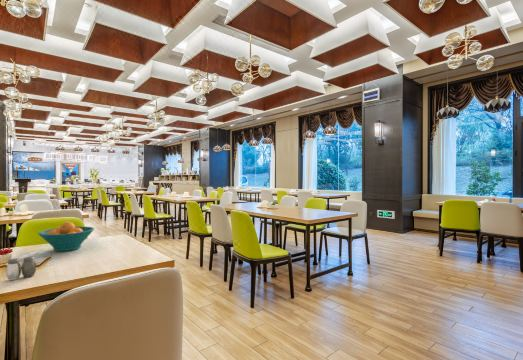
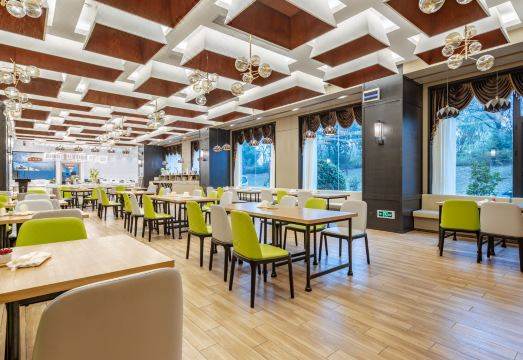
- salt and pepper shaker [5,256,37,281]
- fruit bowl [37,221,95,252]
